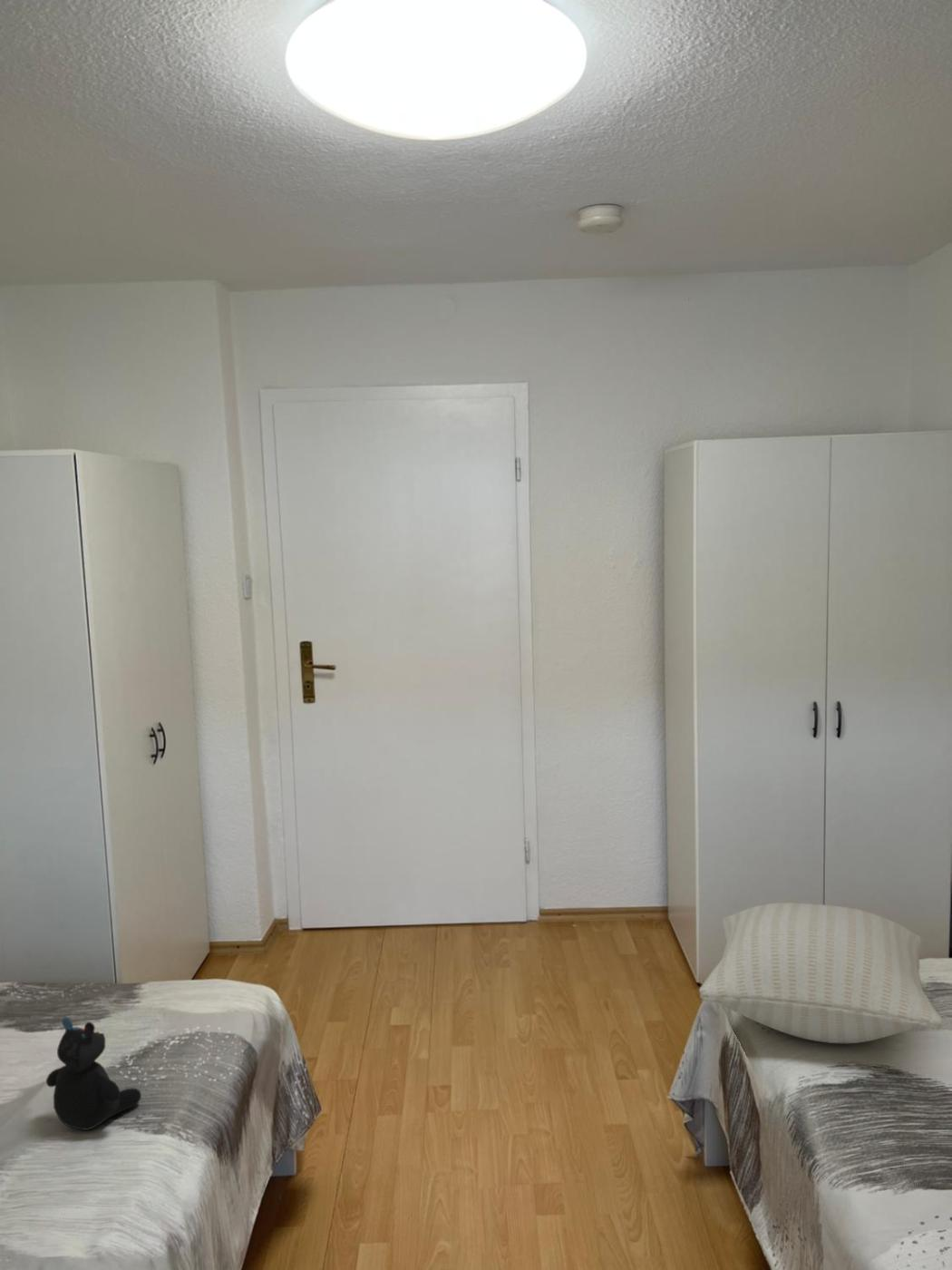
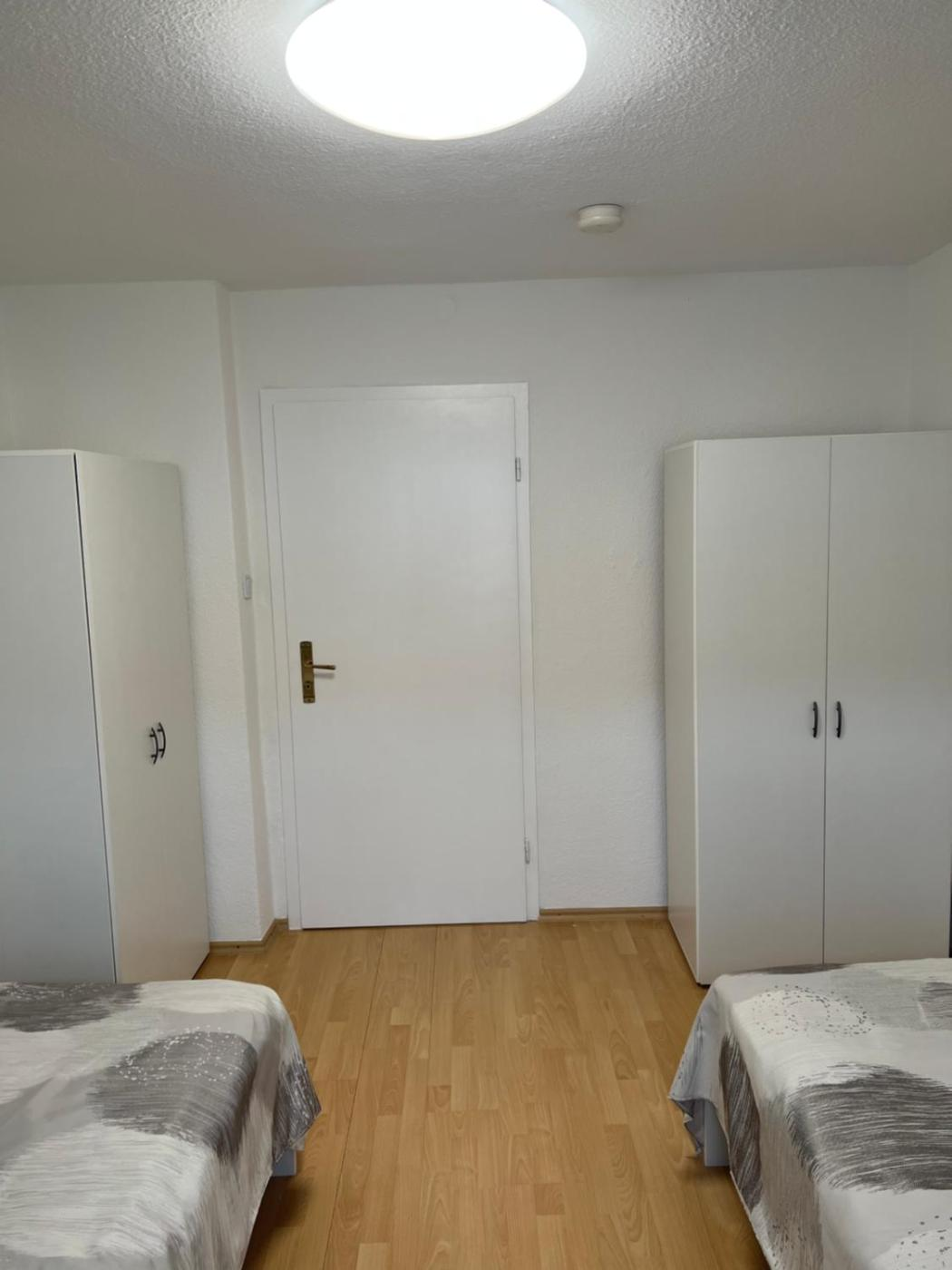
- teddy bear [45,1016,142,1131]
- pillow [698,902,944,1044]
